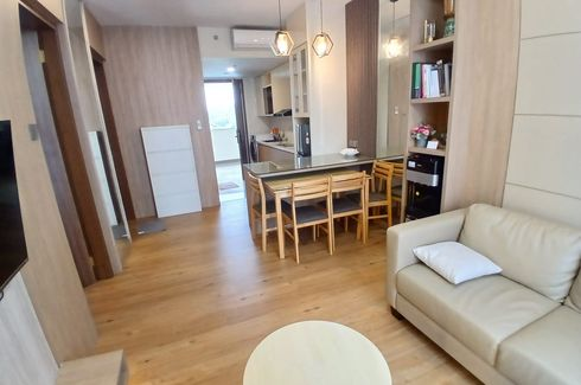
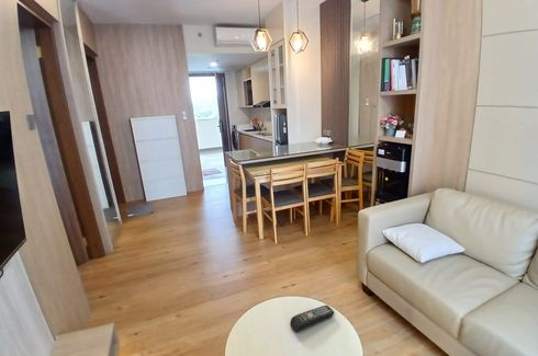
+ remote control [289,305,335,333]
